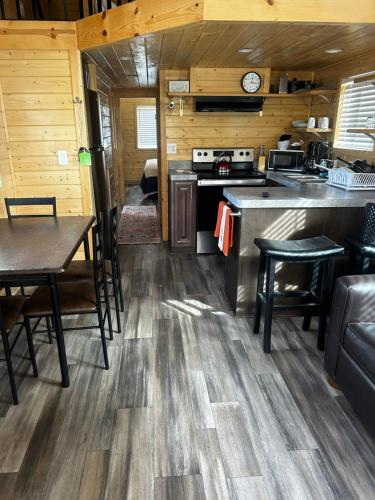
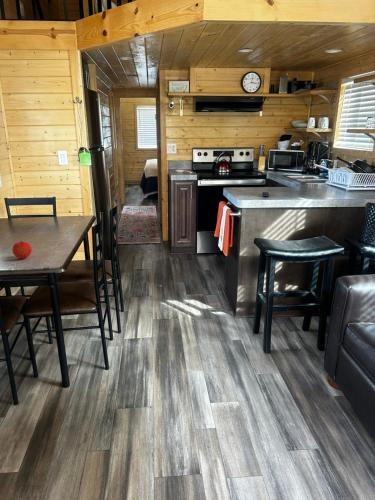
+ fruit [11,240,33,260]
